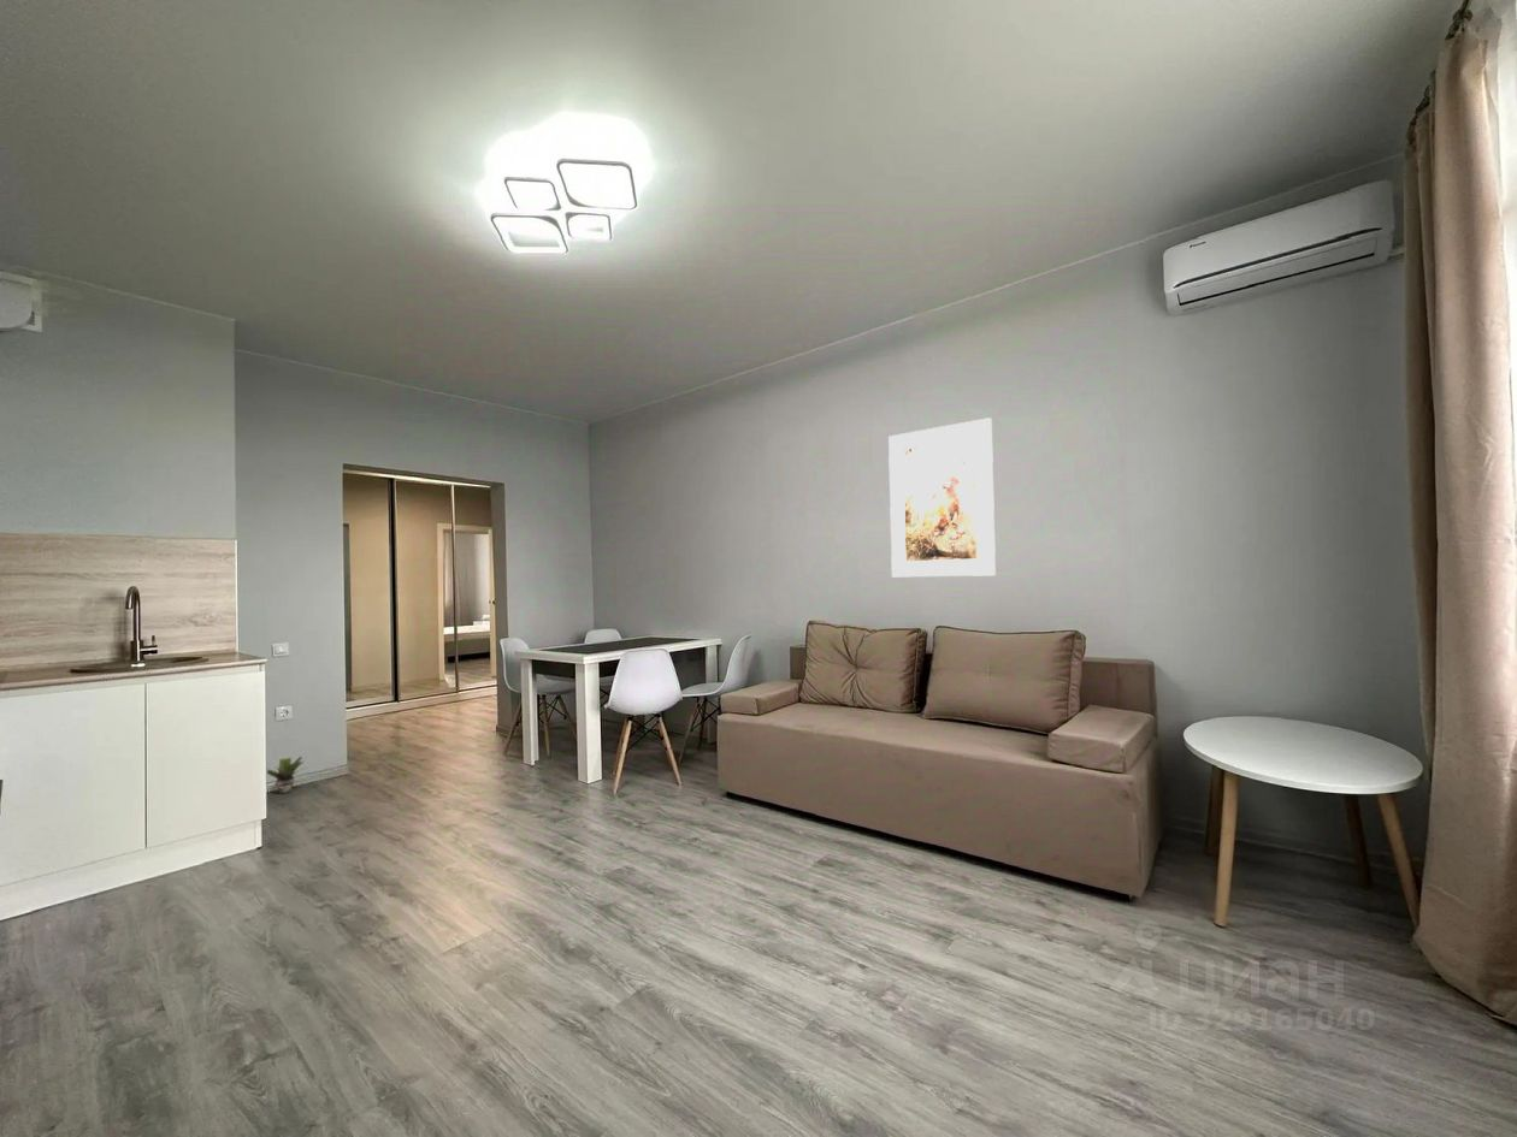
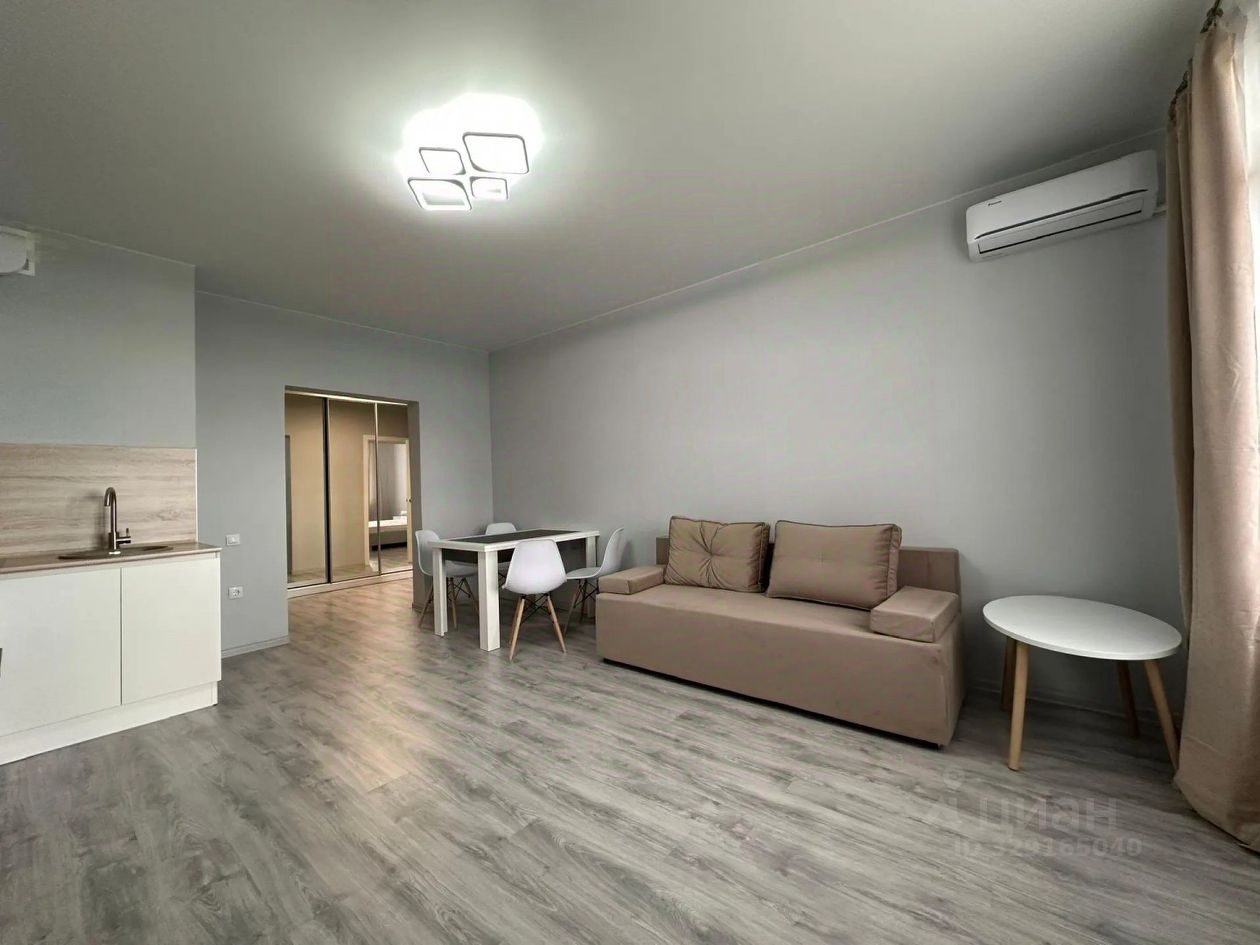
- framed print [887,416,997,578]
- potted plant [266,756,307,794]
